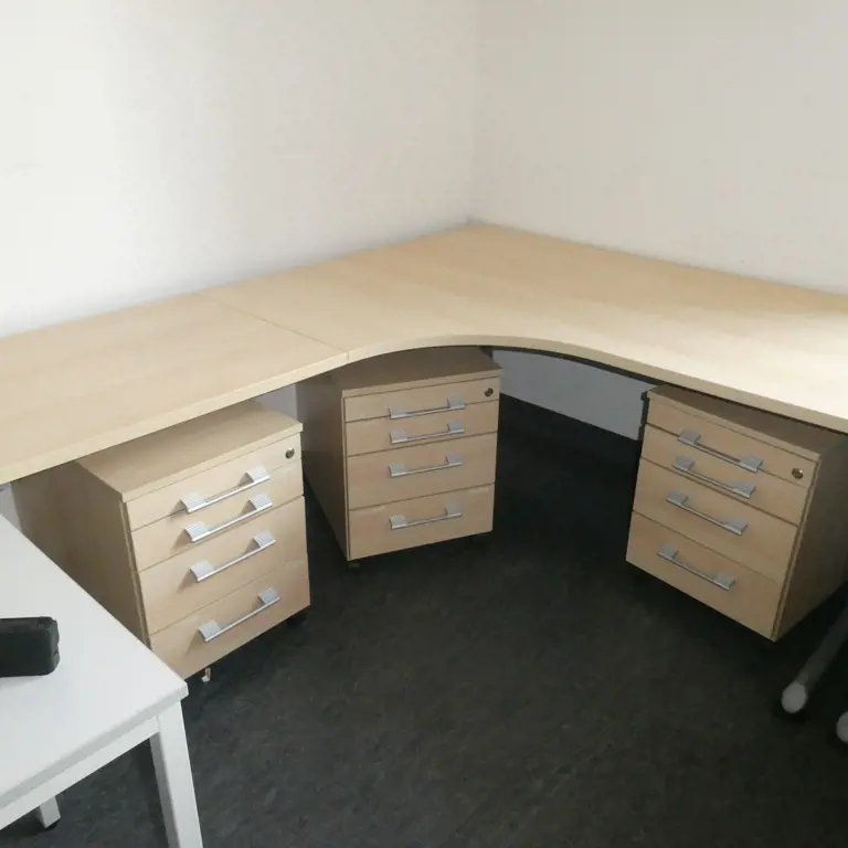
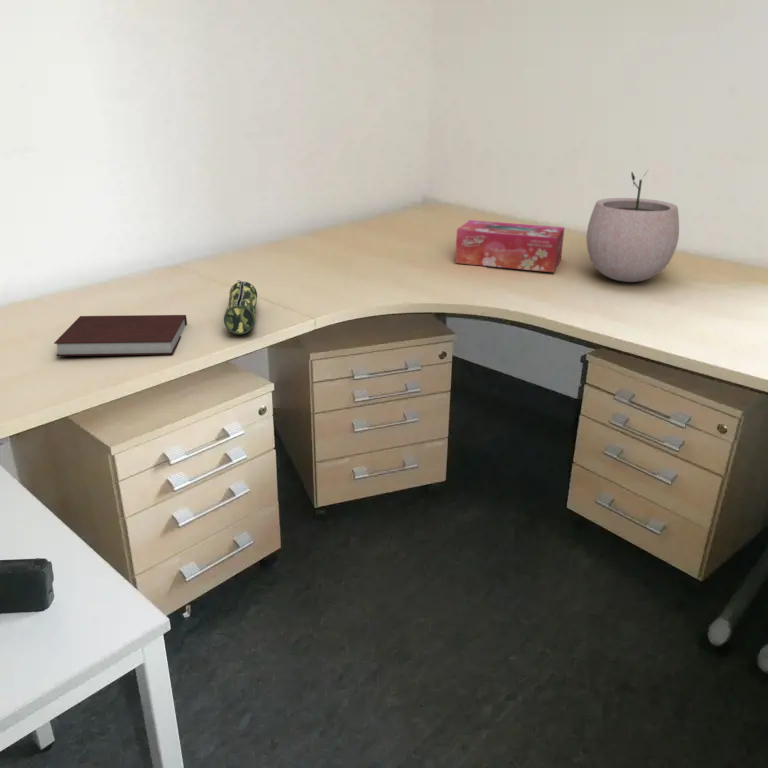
+ plant pot [586,170,680,283]
+ tissue box [454,219,565,273]
+ pencil case [223,279,258,335]
+ notebook [53,314,188,357]
